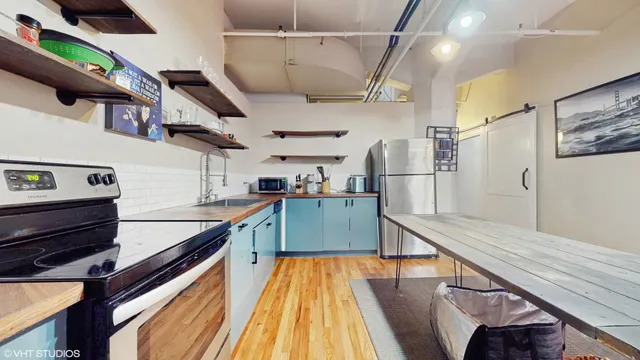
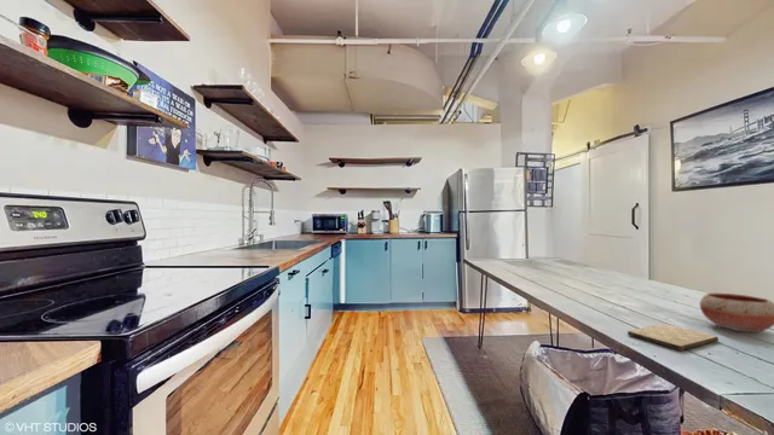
+ cutting board [626,323,720,352]
+ bowl [699,292,774,334]
